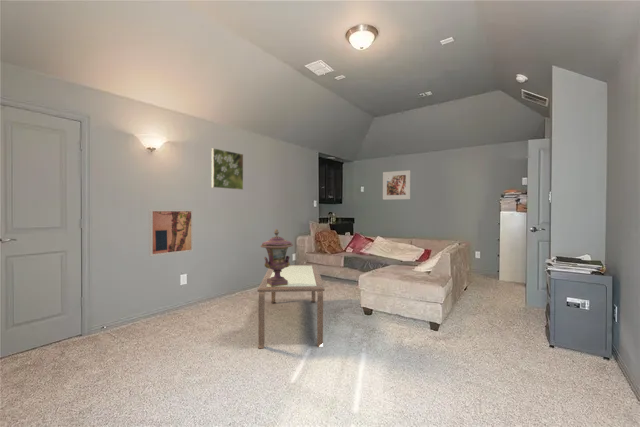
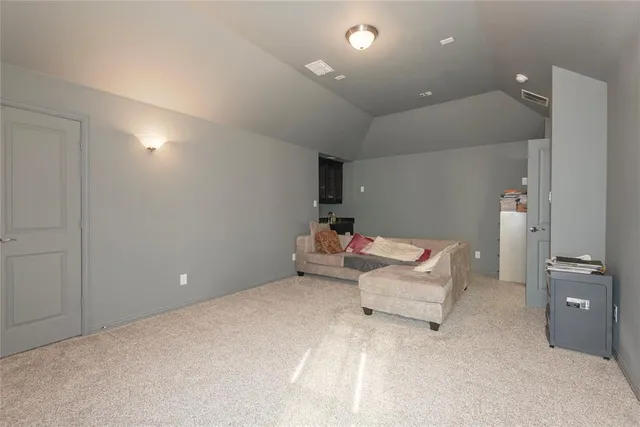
- wall art [148,208,194,257]
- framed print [382,169,411,201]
- coffee table [256,264,326,349]
- decorative urn [260,228,294,286]
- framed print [211,147,244,191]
